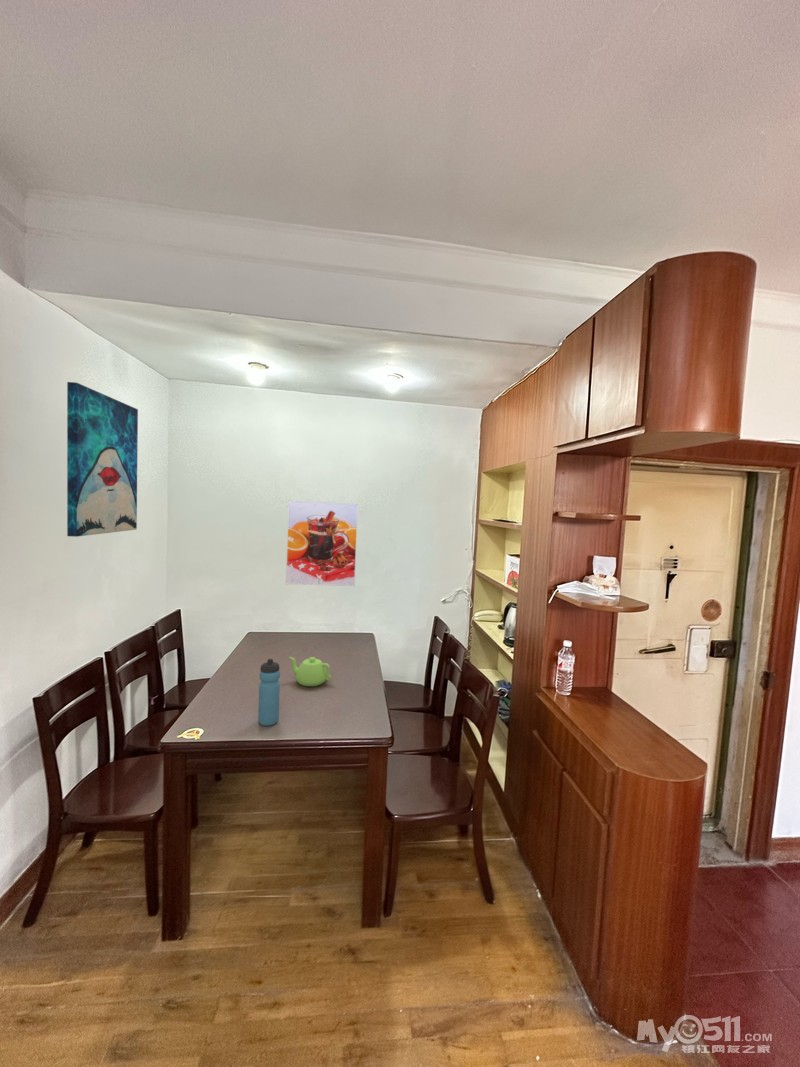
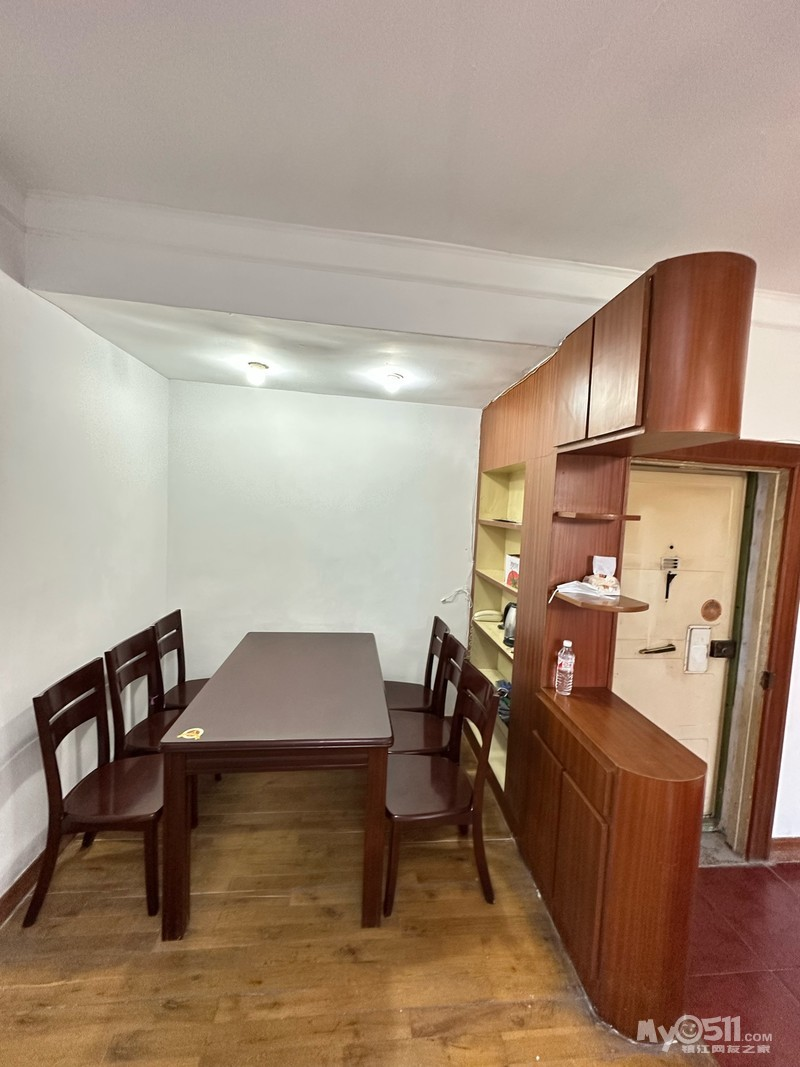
- wall art [66,381,139,538]
- teapot [288,656,332,687]
- water bottle [257,658,281,727]
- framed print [285,499,359,587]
